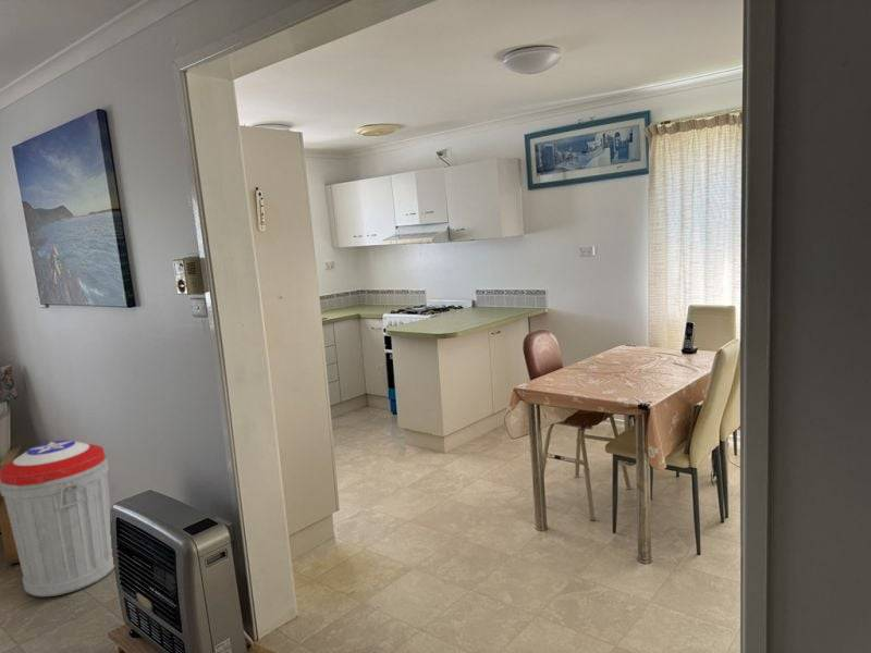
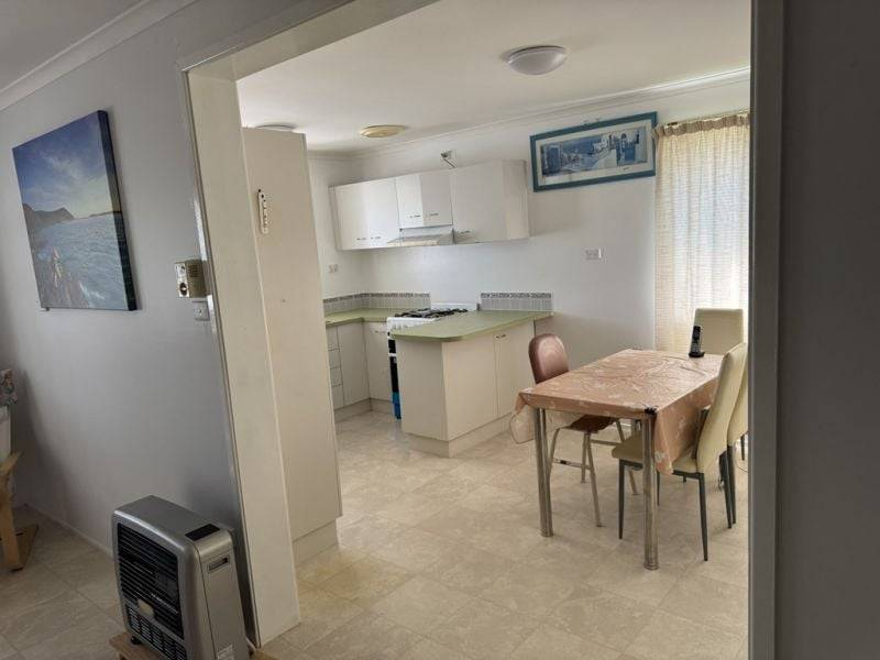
- trash can [0,439,115,597]
